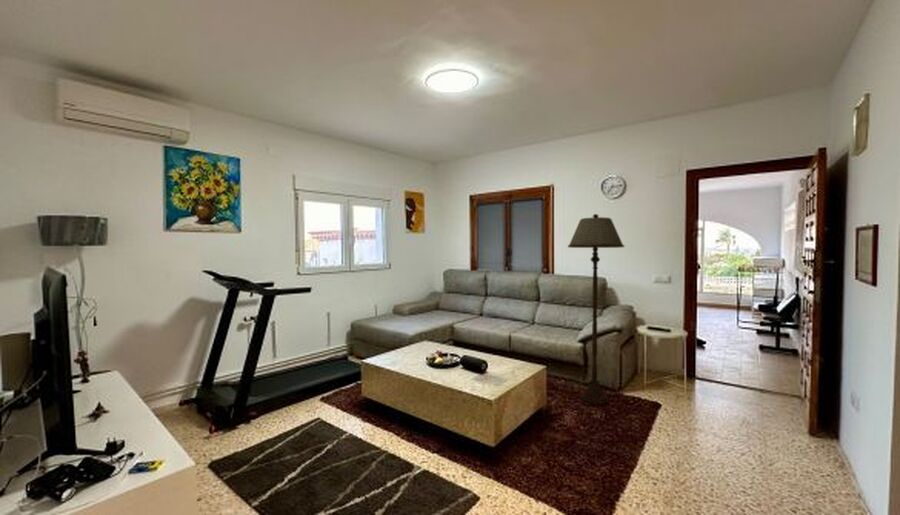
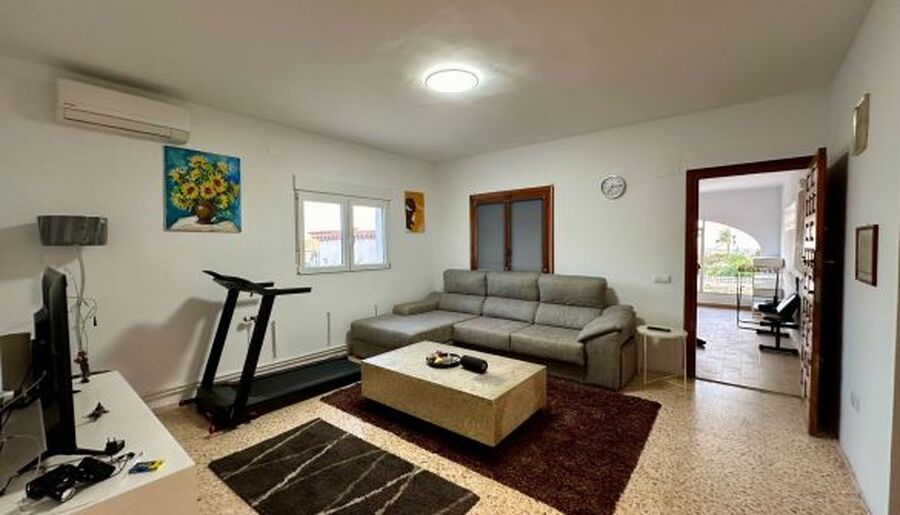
- floor lamp [567,213,625,405]
